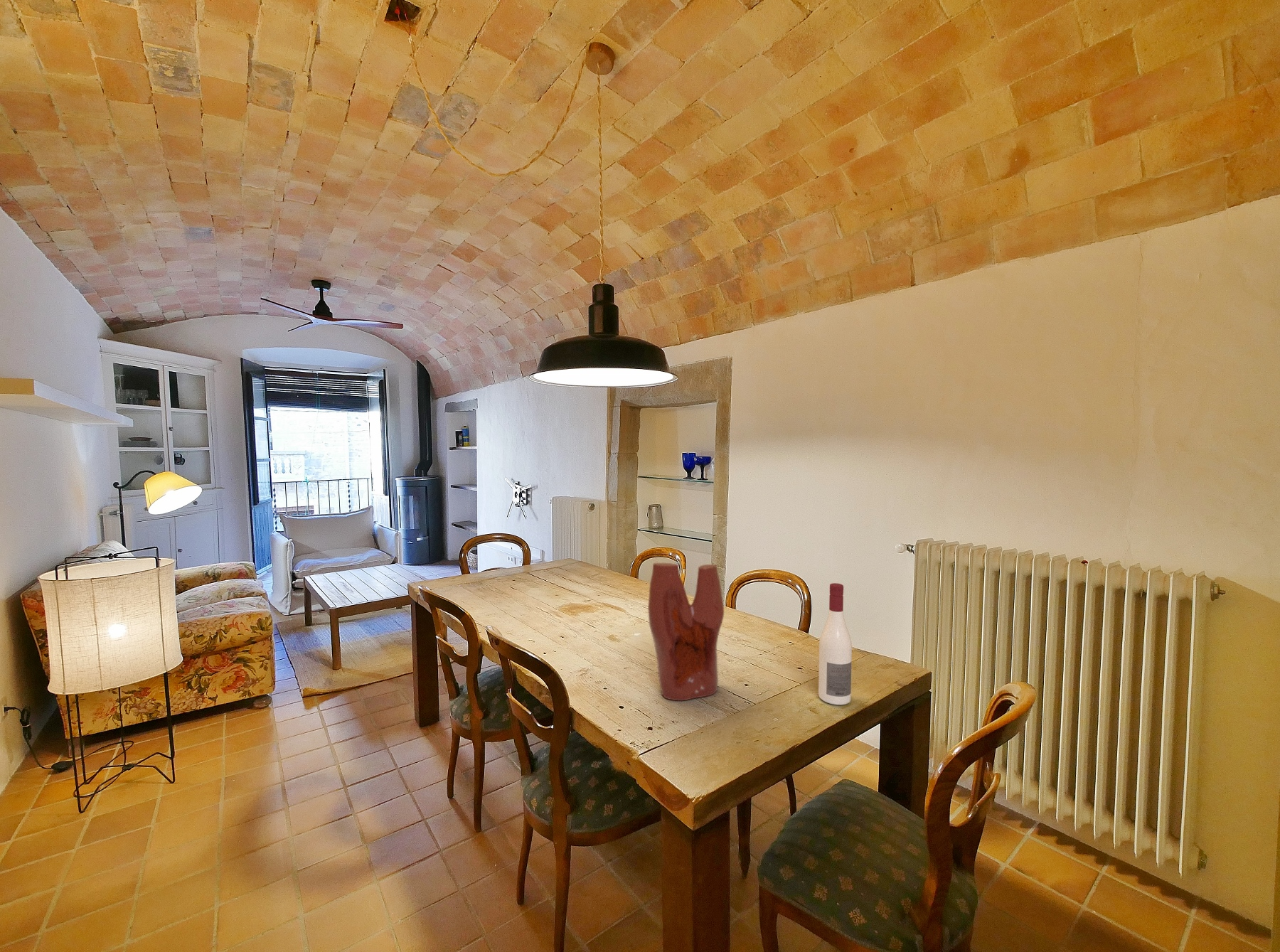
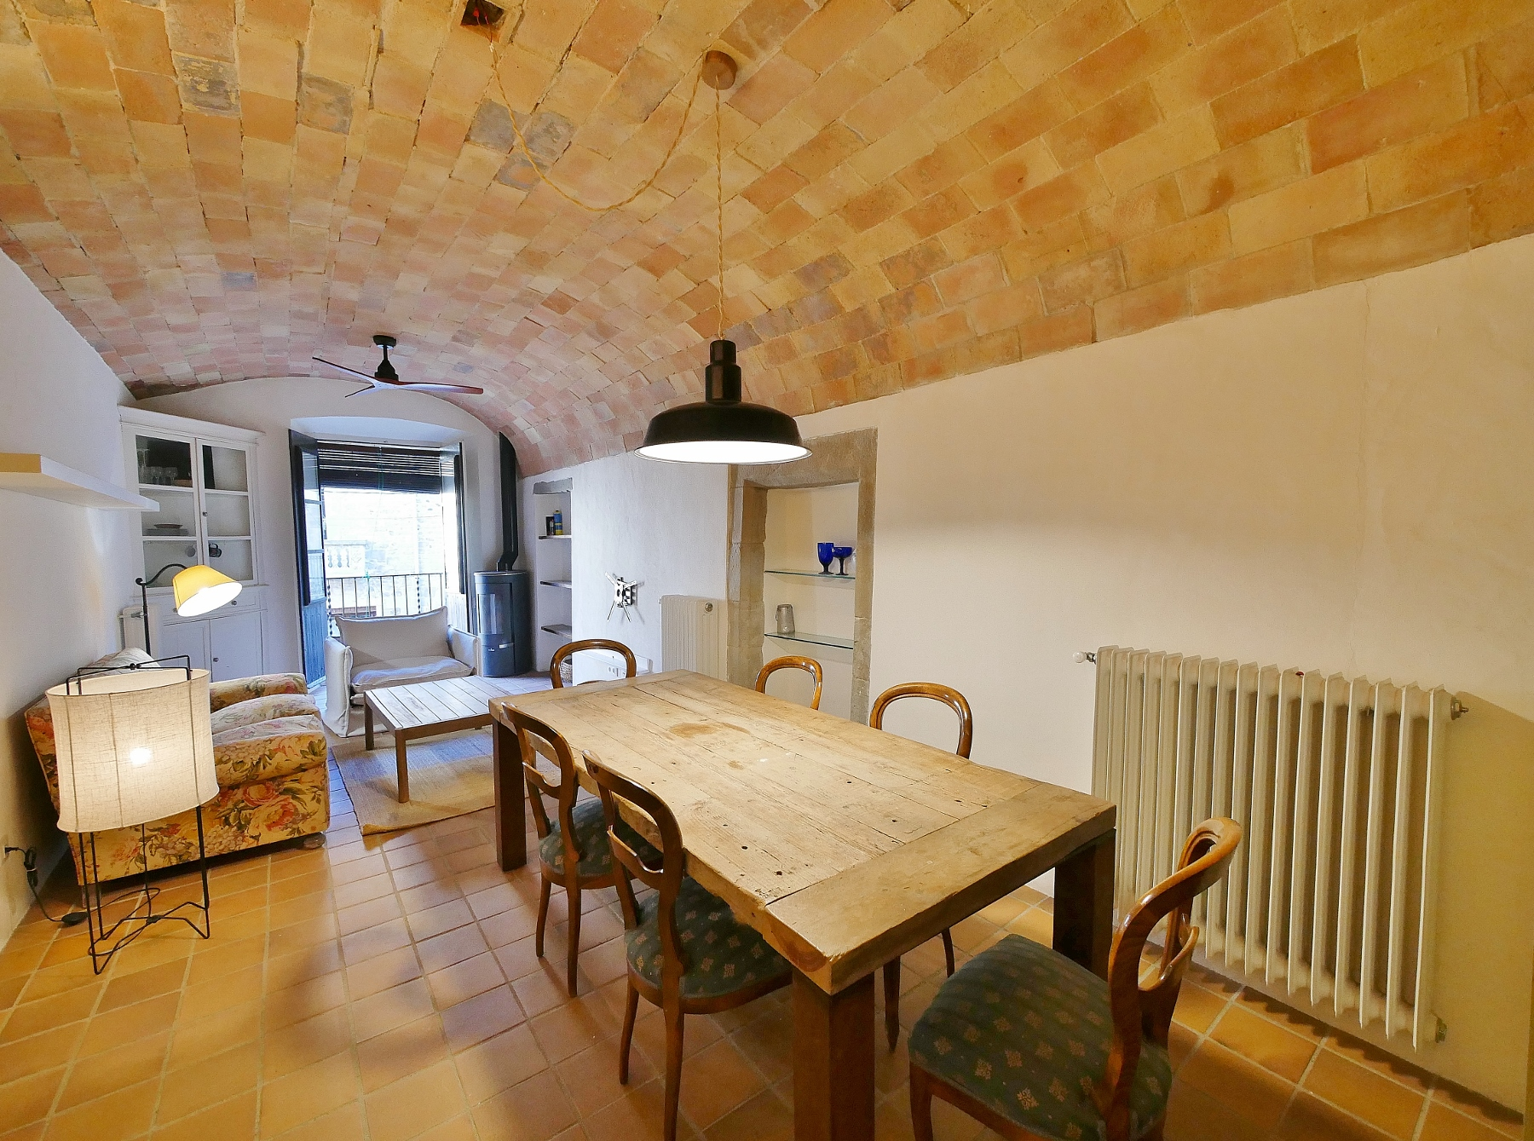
- pottery vessel [647,562,725,701]
- alcohol [818,582,853,706]
